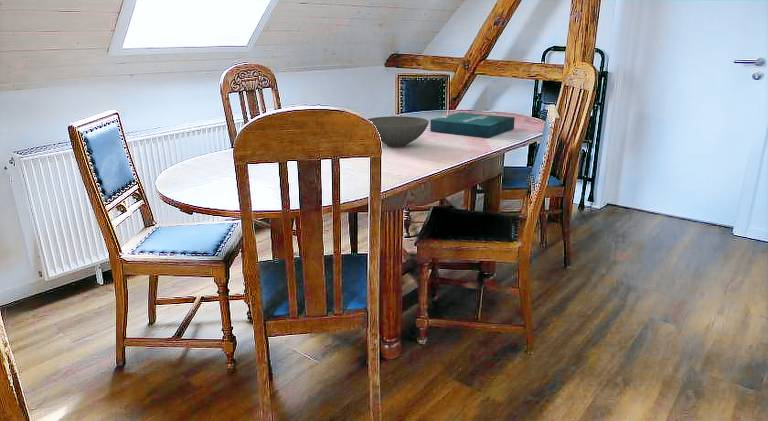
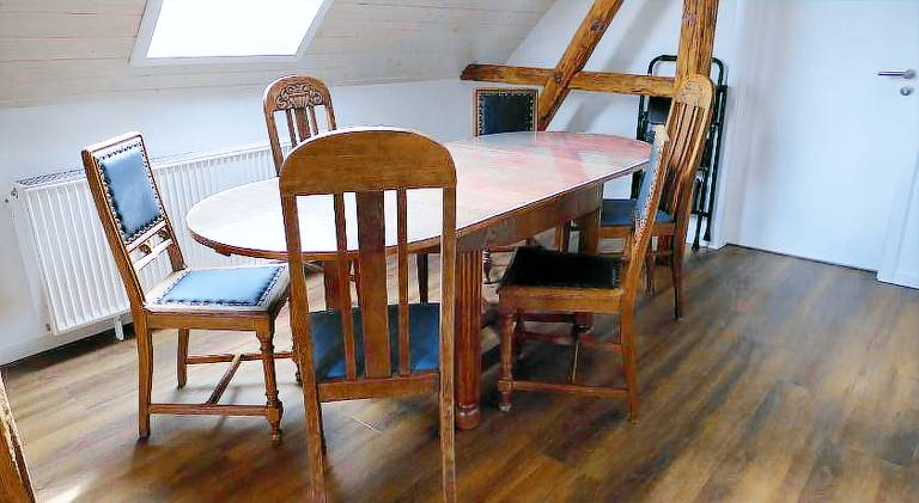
- pizza box [429,111,516,139]
- bowl [367,115,430,148]
